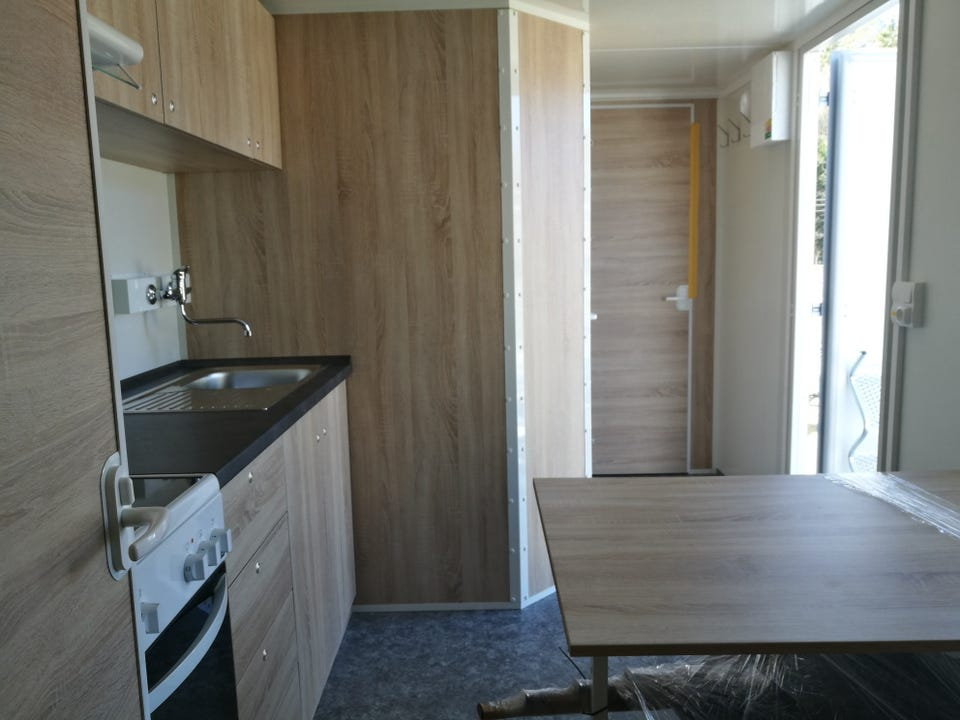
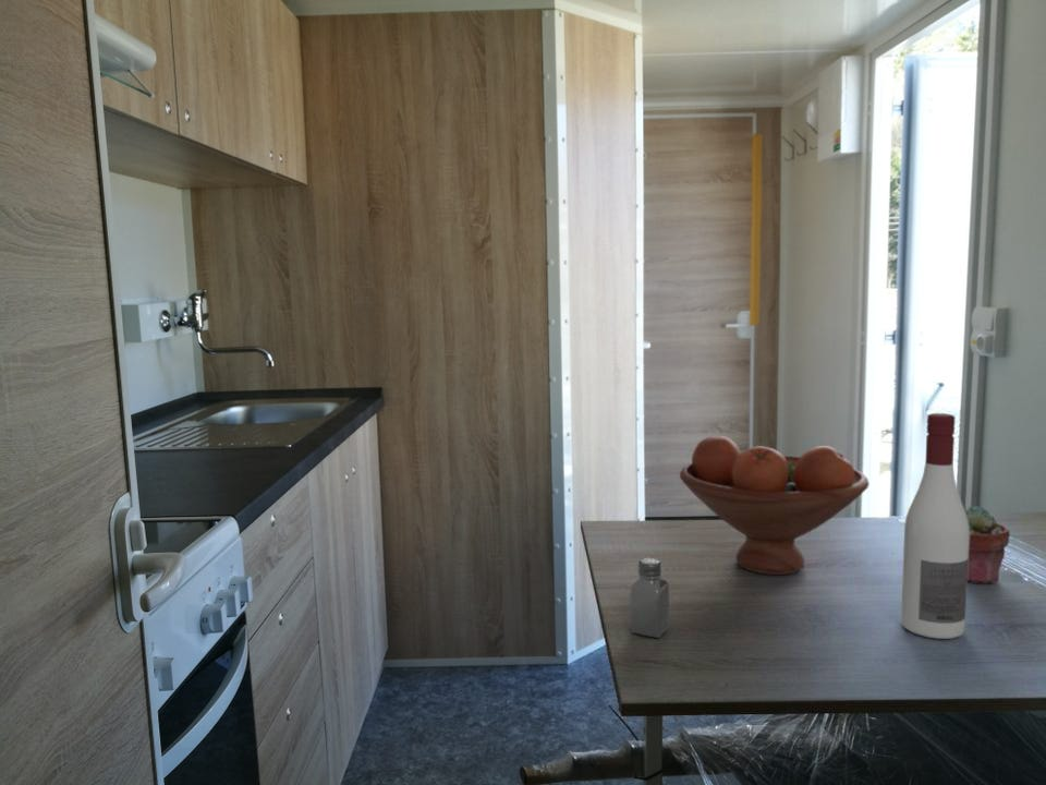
+ fruit bowl [679,435,871,576]
+ potted succulent [963,505,1011,584]
+ saltshaker [630,557,670,639]
+ alcohol [900,412,970,640]
